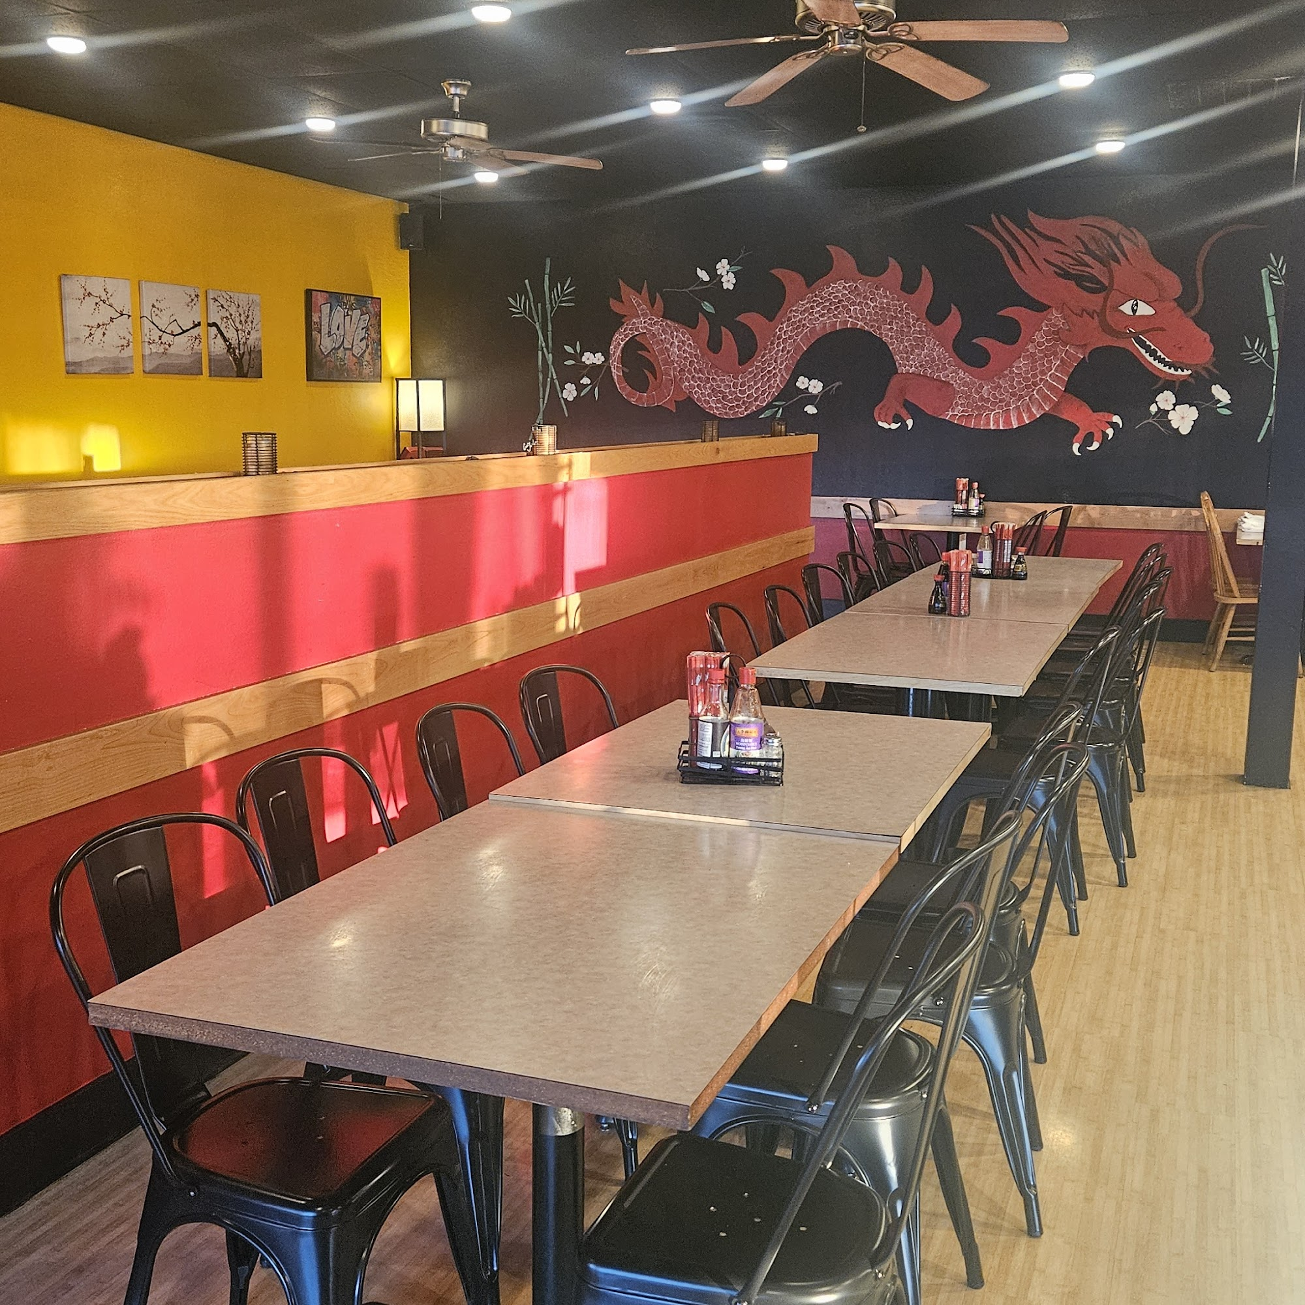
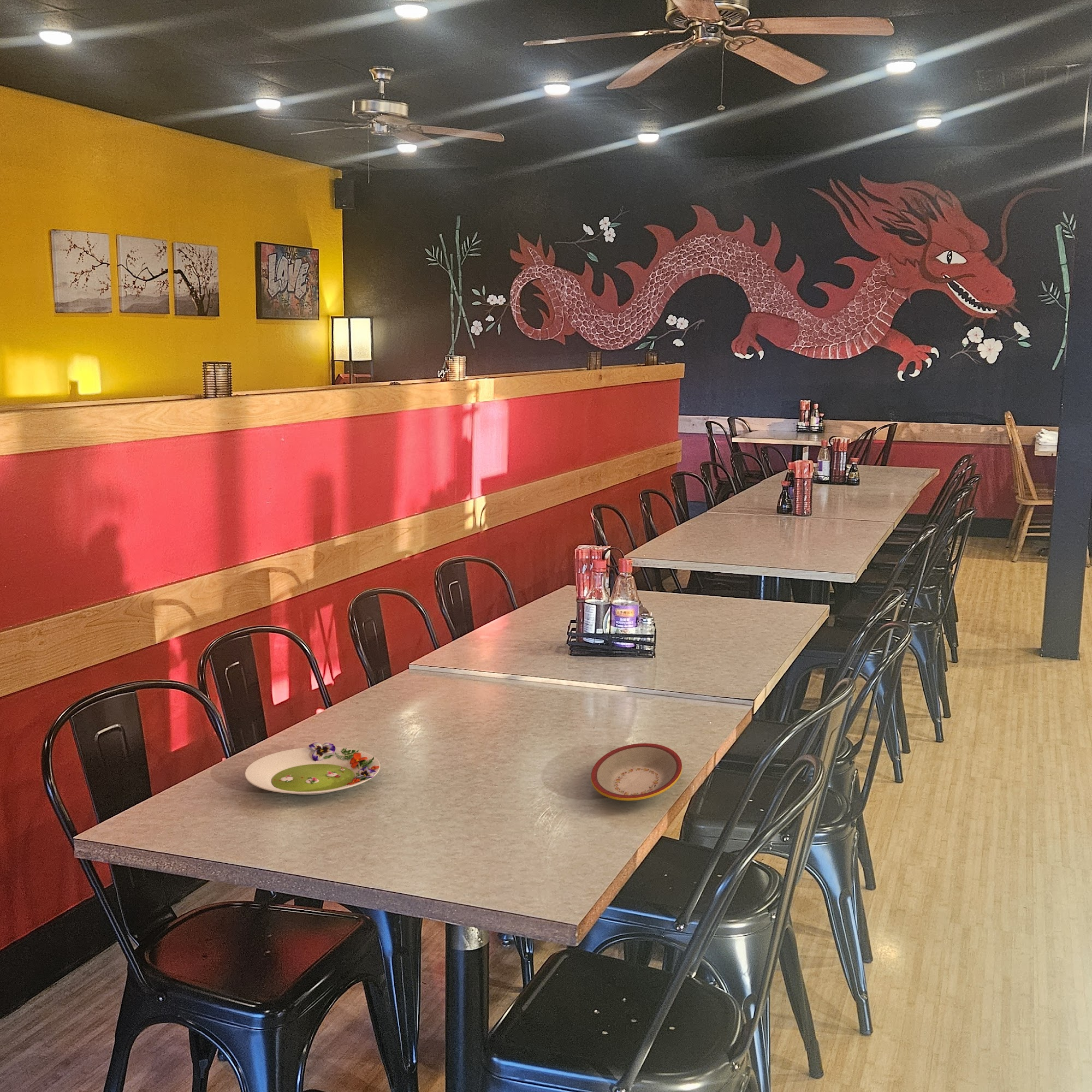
+ plate [591,743,683,802]
+ salad plate [245,741,381,796]
